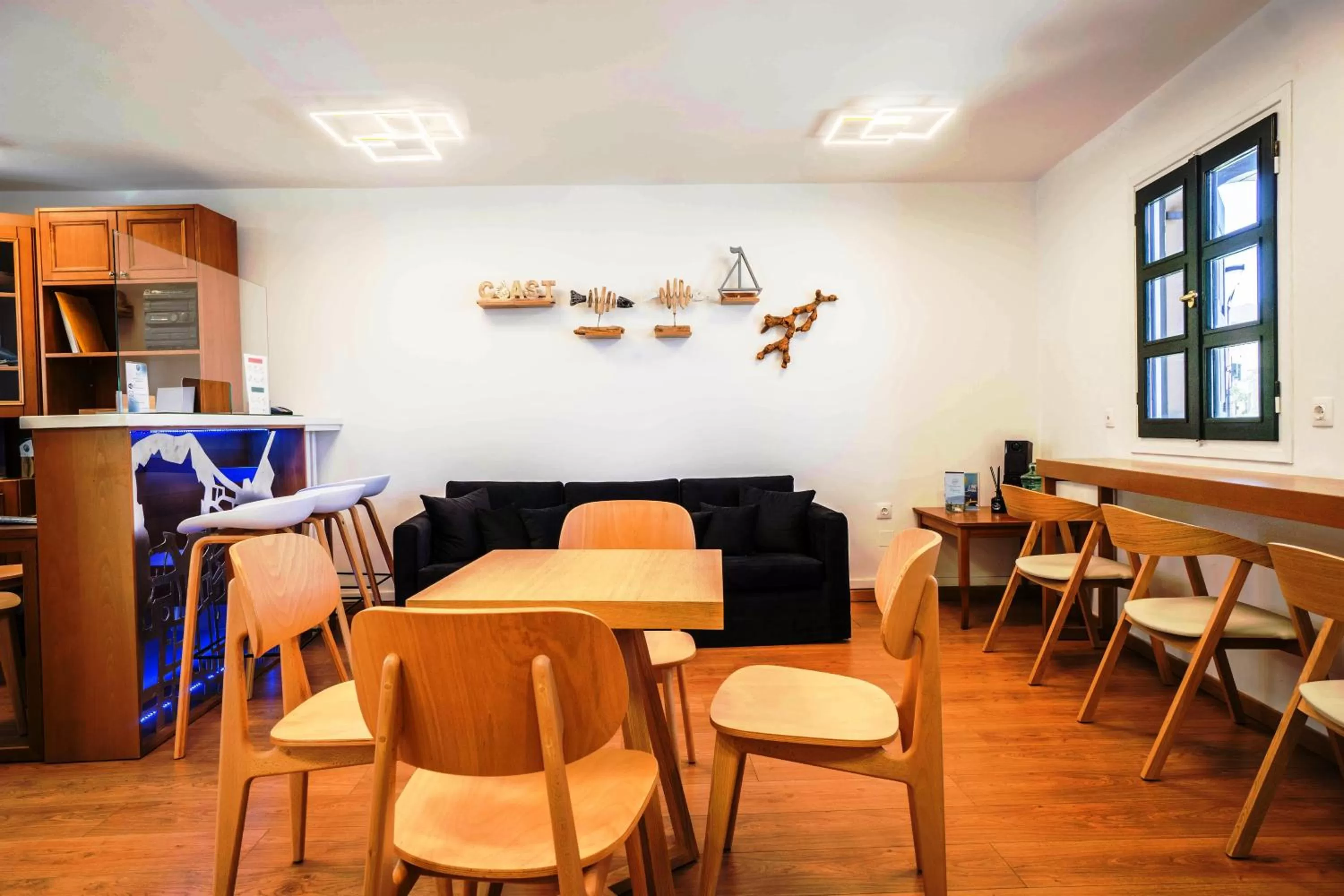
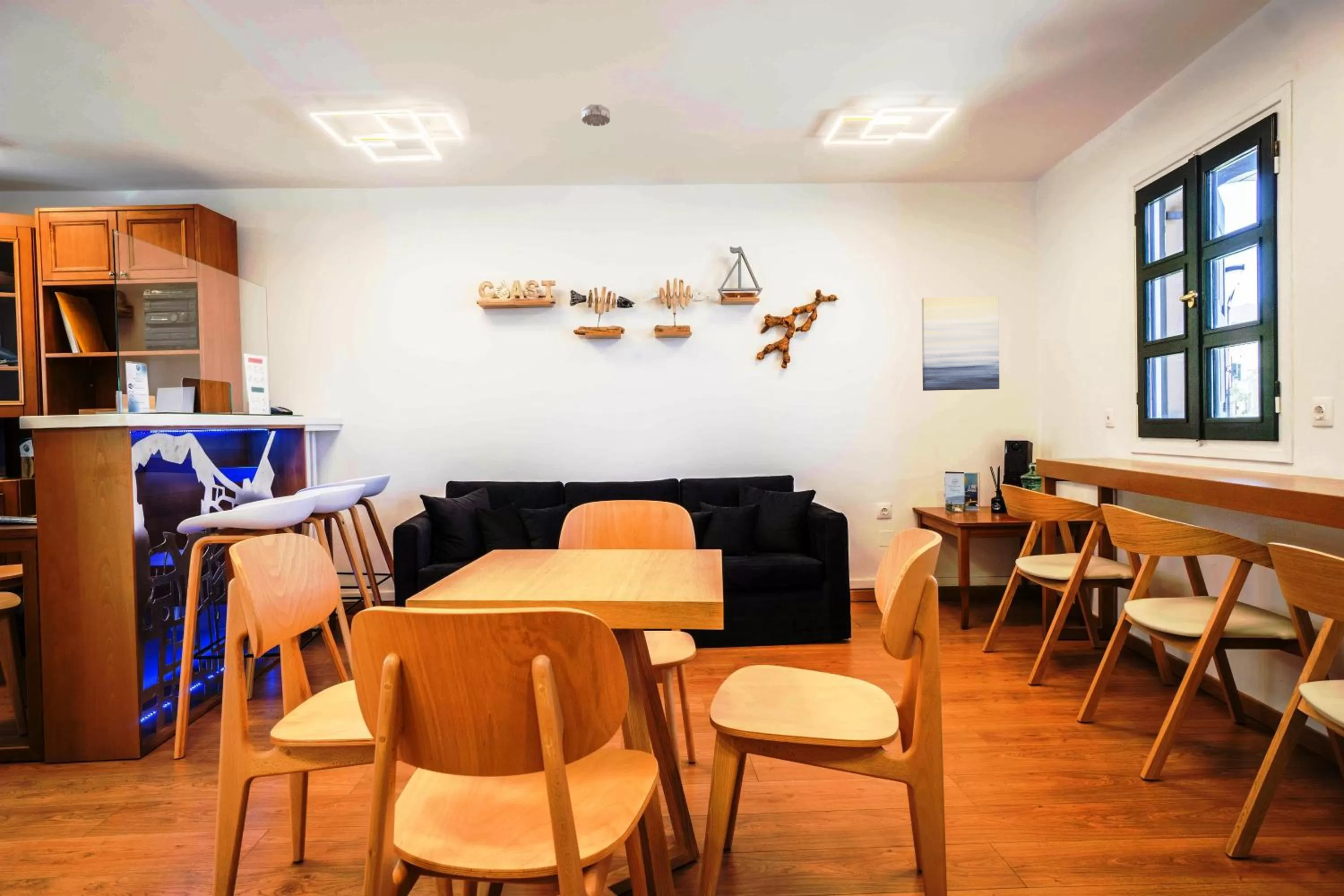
+ wall art [921,296,1000,391]
+ smoke detector [581,104,611,127]
